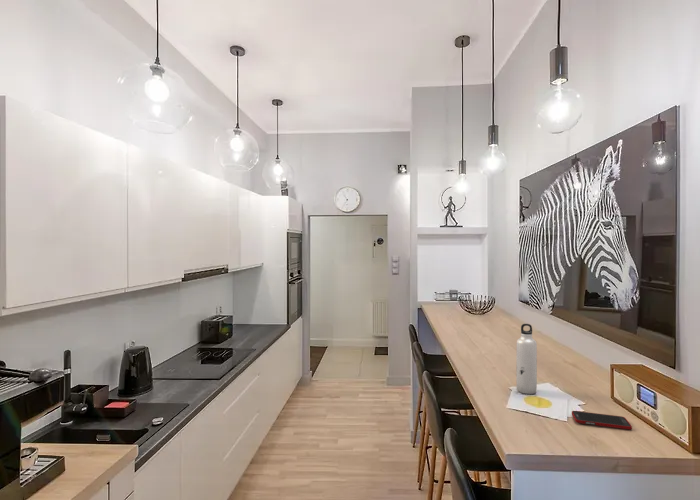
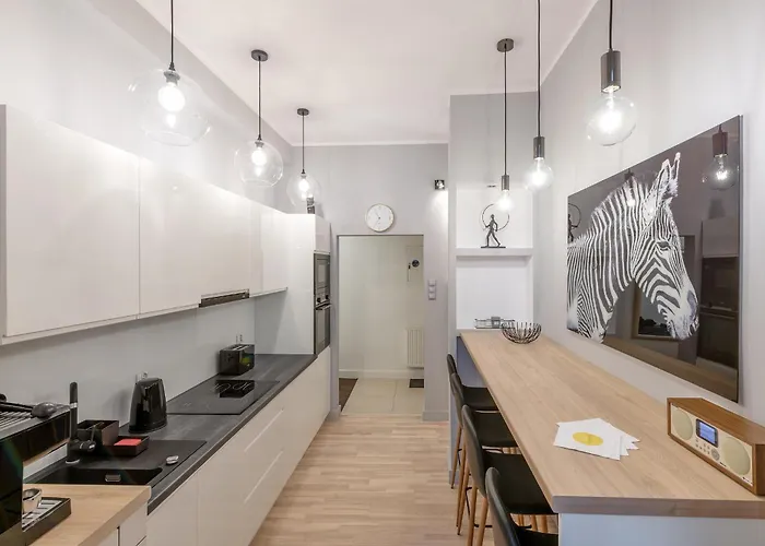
- water bottle [515,323,538,395]
- cell phone [571,410,633,430]
